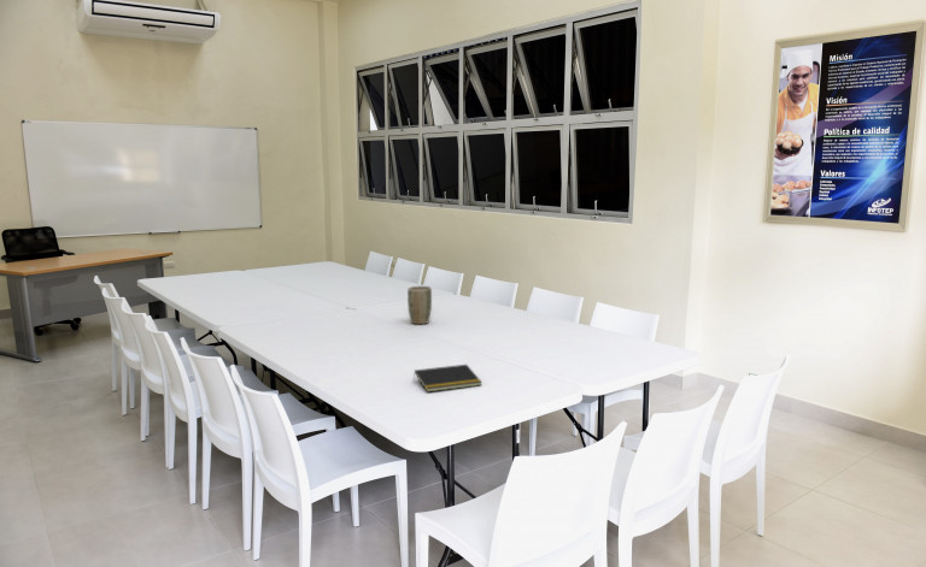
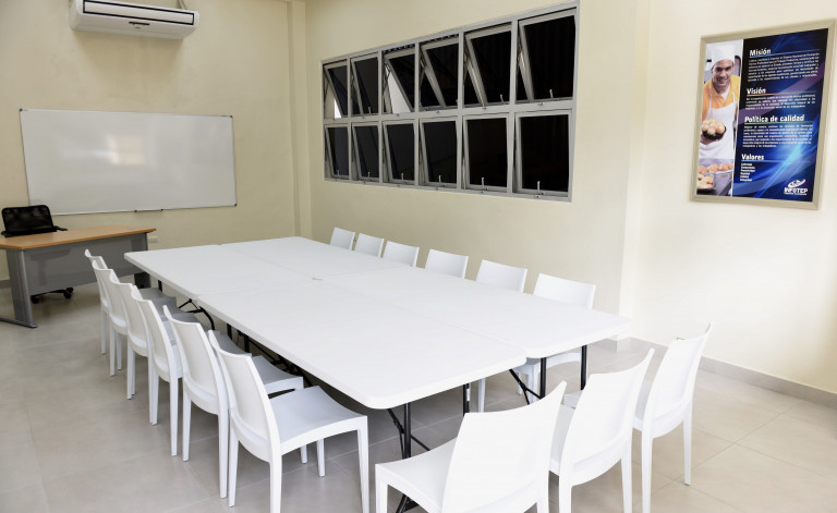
- notepad [412,364,483,394]
- plant pot [406,285,433,325]
